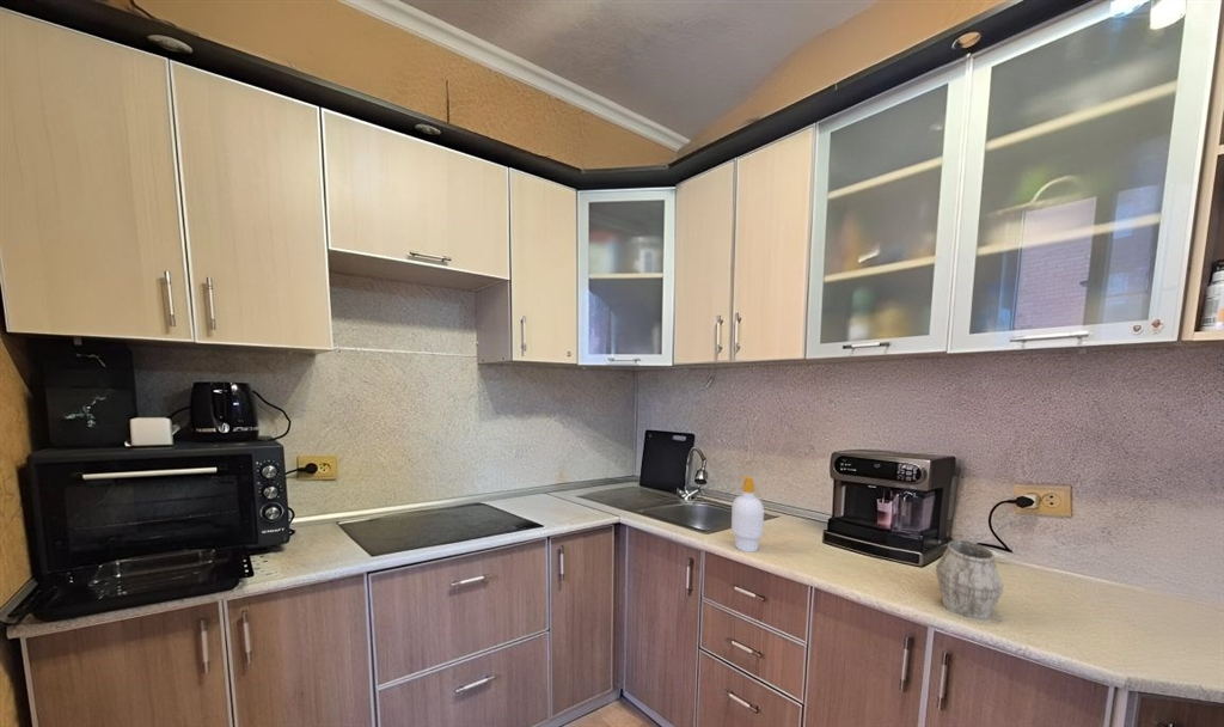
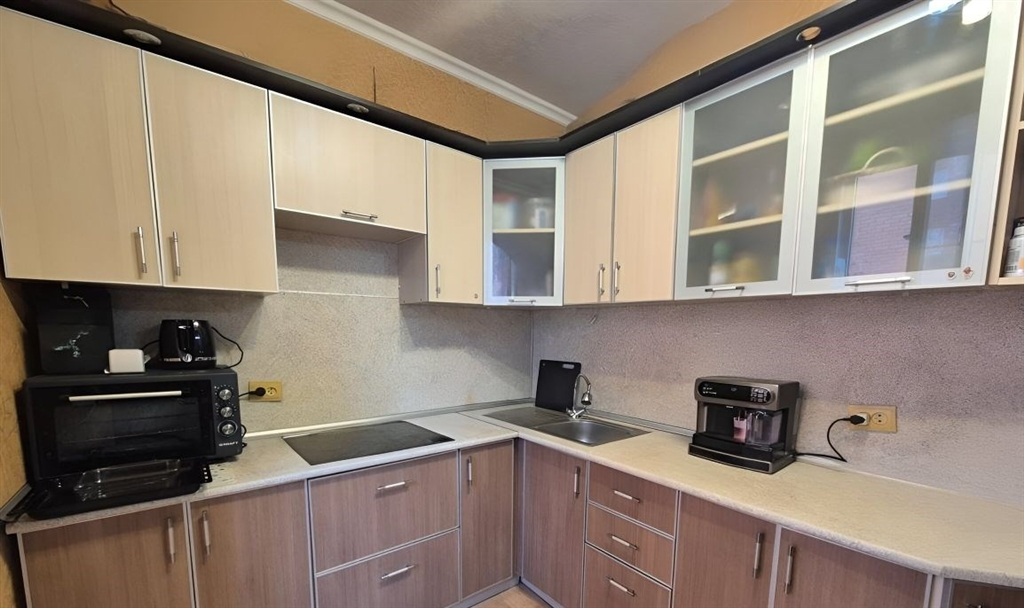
- soap bottle [730,475,765,554]
- mug [935,539,1004,621]
